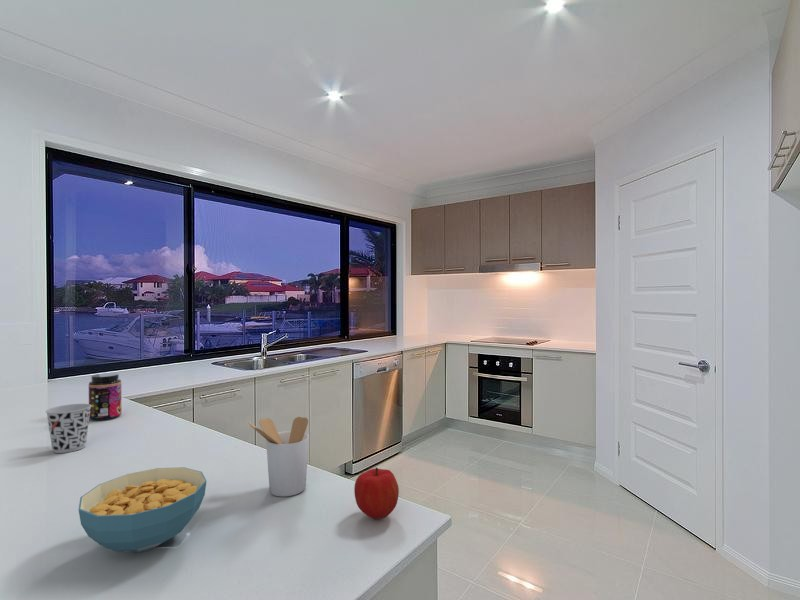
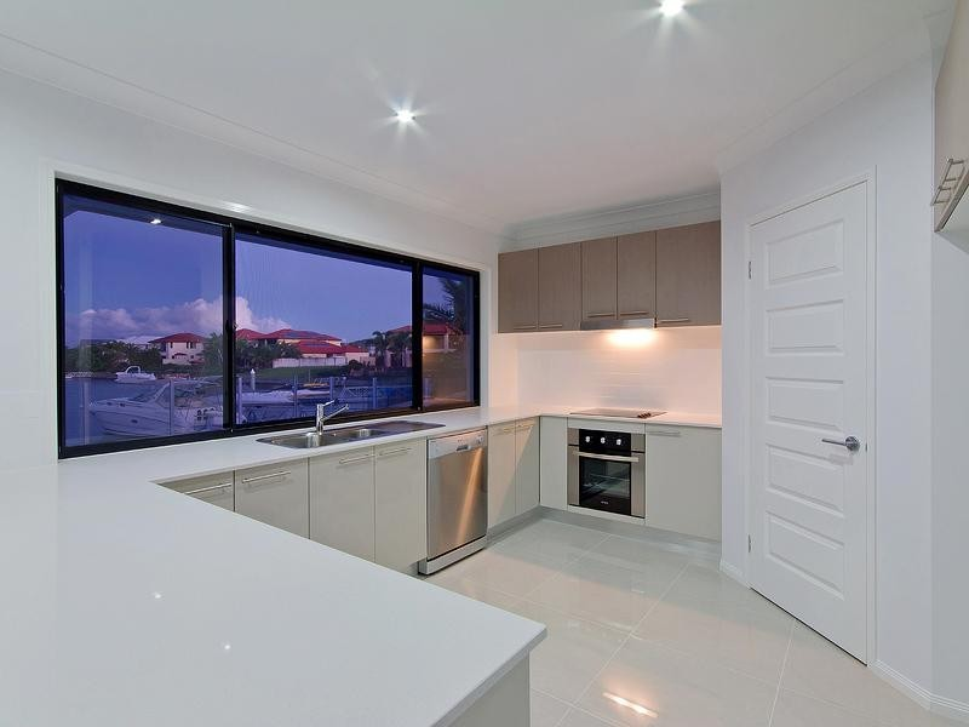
- utensil holder [247,416,310,497]
- fruit [353,467,400,520]
- cereal bowl [78,466,208,553]
- jar [88,372,123,422]
- cup [45,403,91,454]
